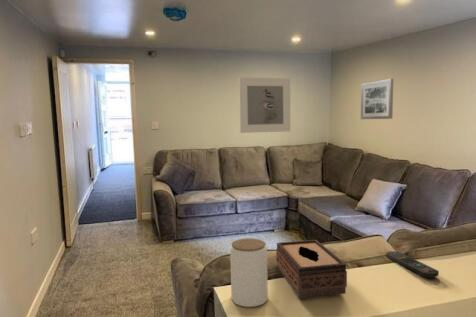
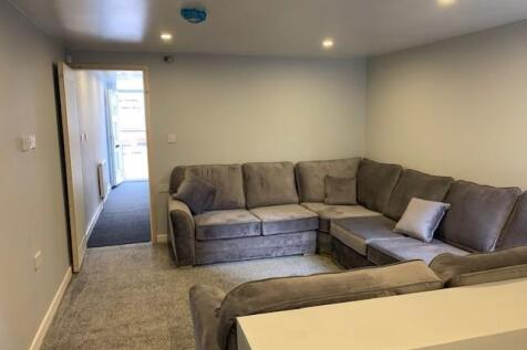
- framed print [238,77,291,134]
- remote control [385,250,440,279]
- wall art [360,78,394,120]
- jar [229,237,269,308]
- tissue box [275,239,348,300]
